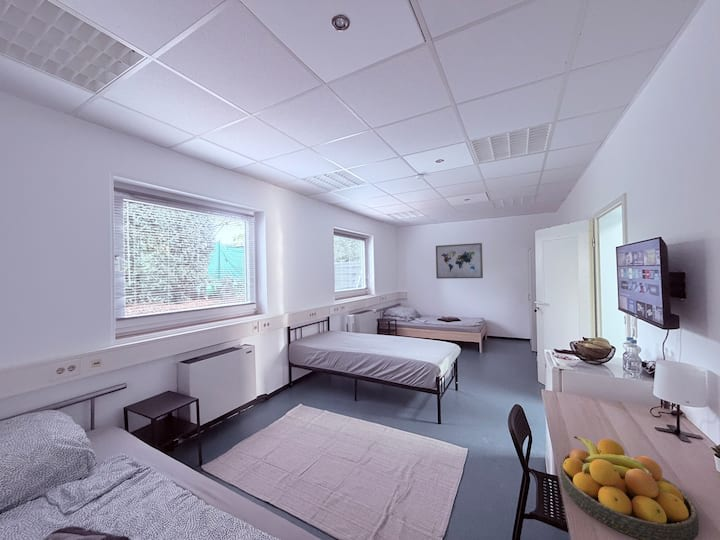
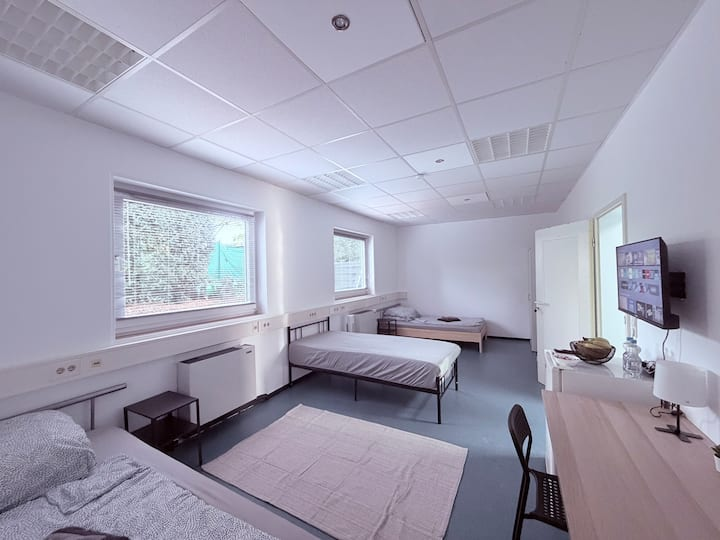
- fruit bowl [560,435,700,540]
- wall art [435,242,484,280]
